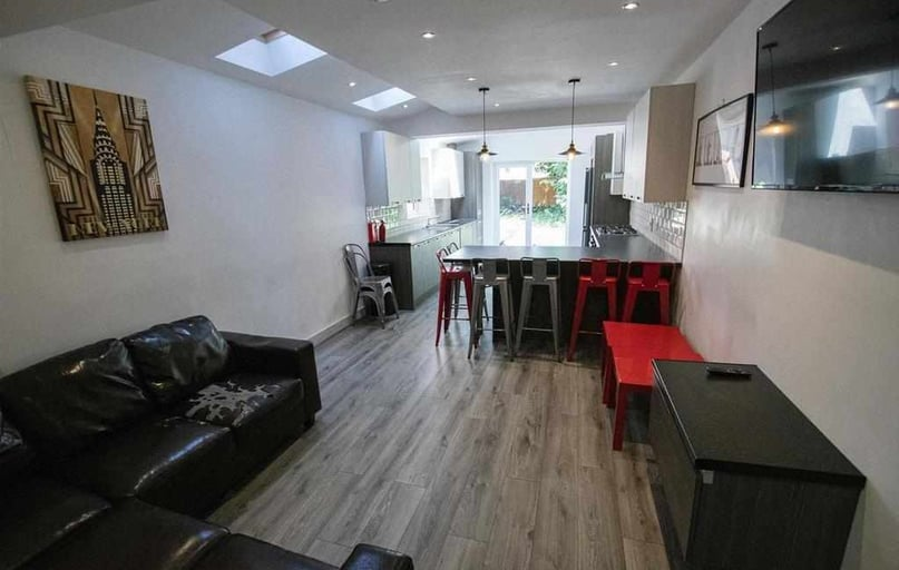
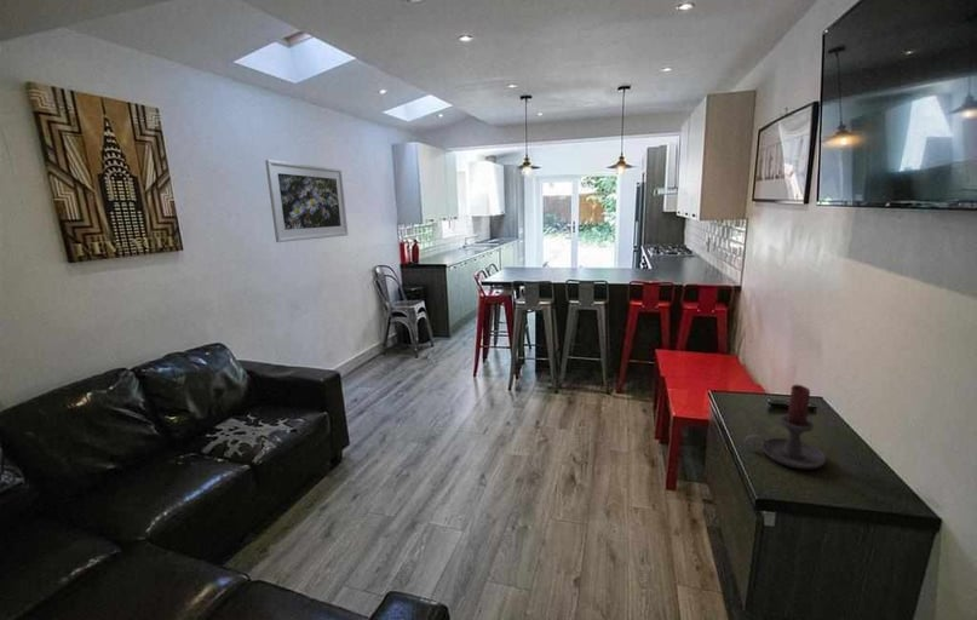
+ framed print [264,159,349,243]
+ candle holder [743,384,827,470]
